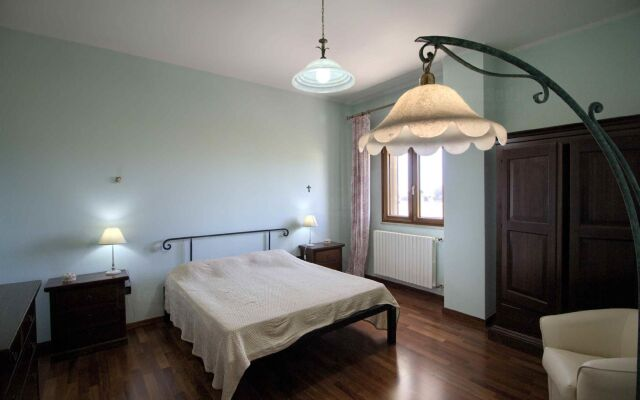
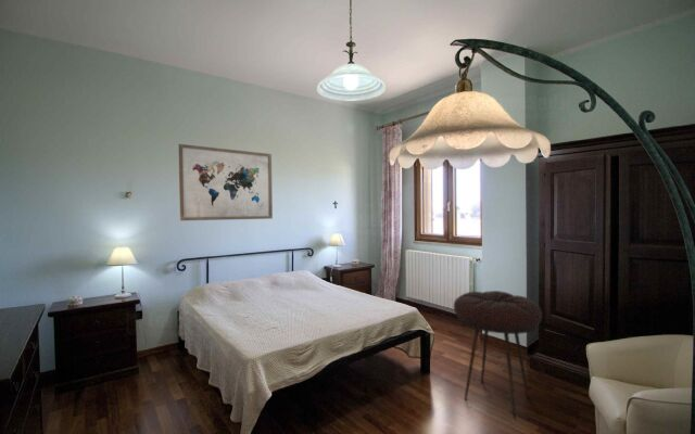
+ wall art [178,143,274,221]
+ stool [453,290,543,419]
